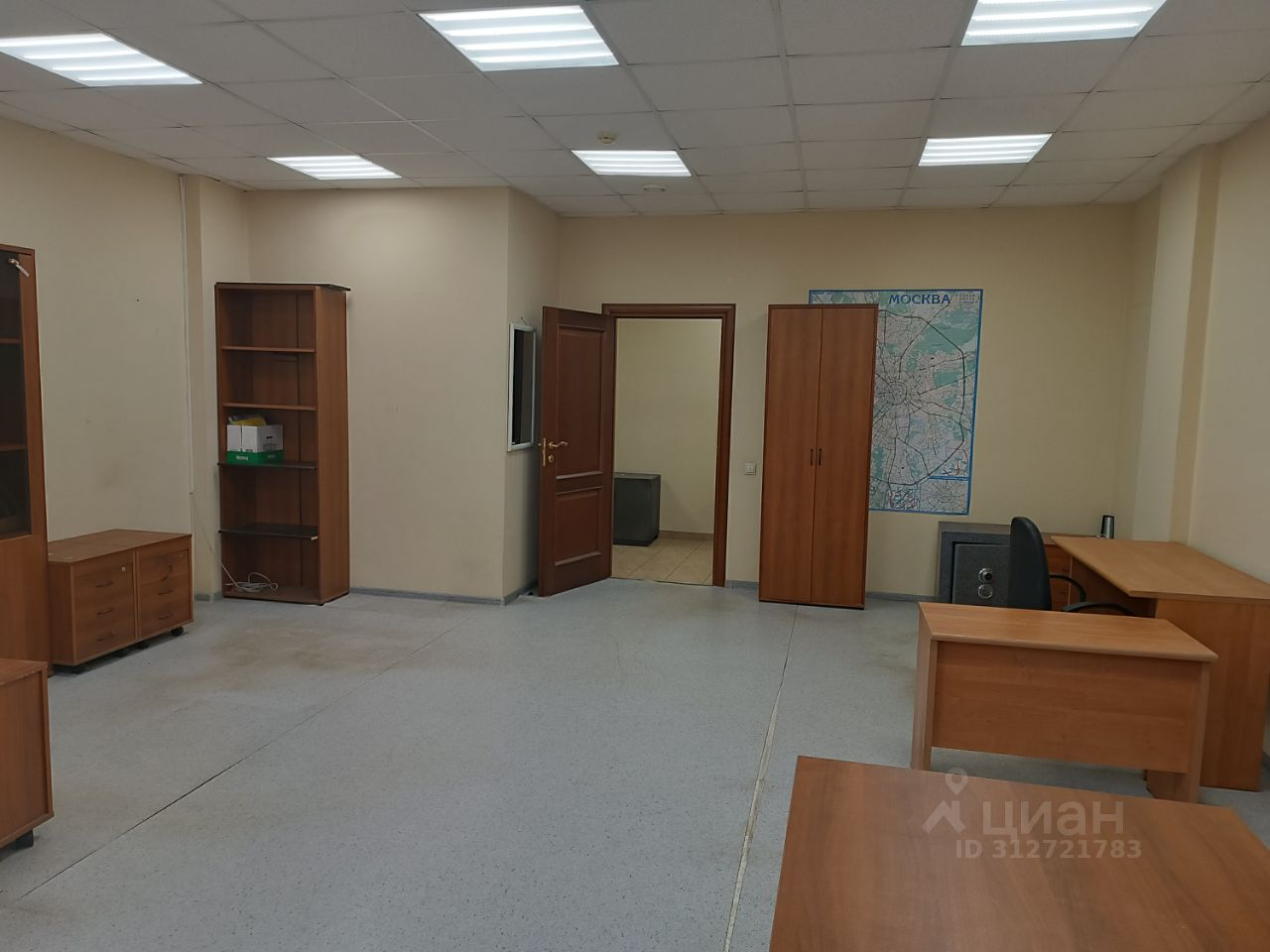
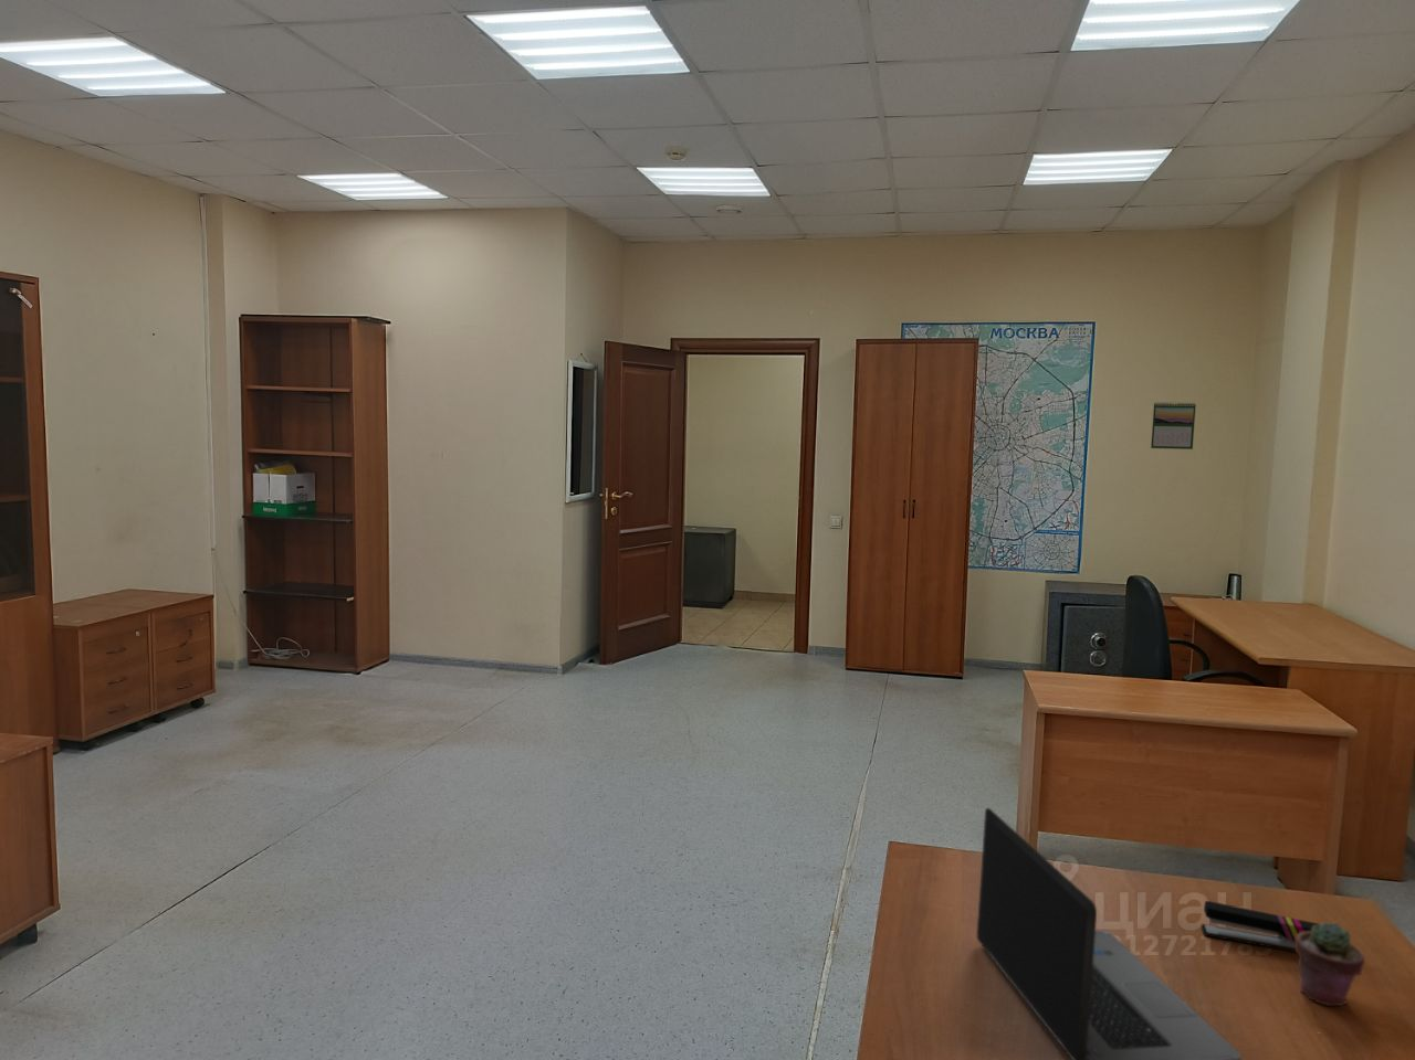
+ laptop computer [976,807,1242,1060]
+ stapler [1201,900,1320,953]
+ potted succulent [1296,921,1365,1007]
+ calendar [1150,401,1198,451]
